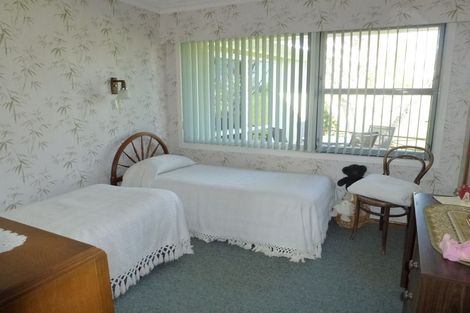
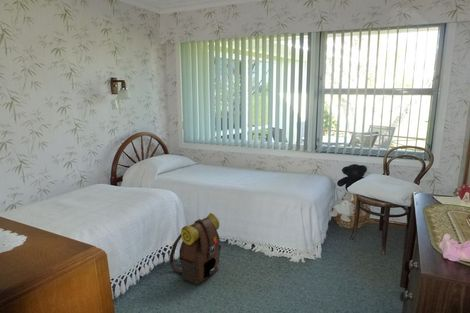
+ backpack [169,212,222,286]
